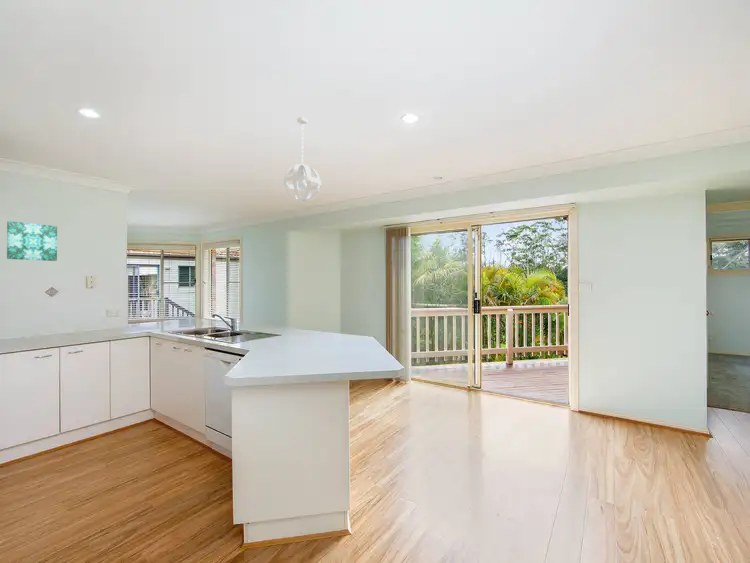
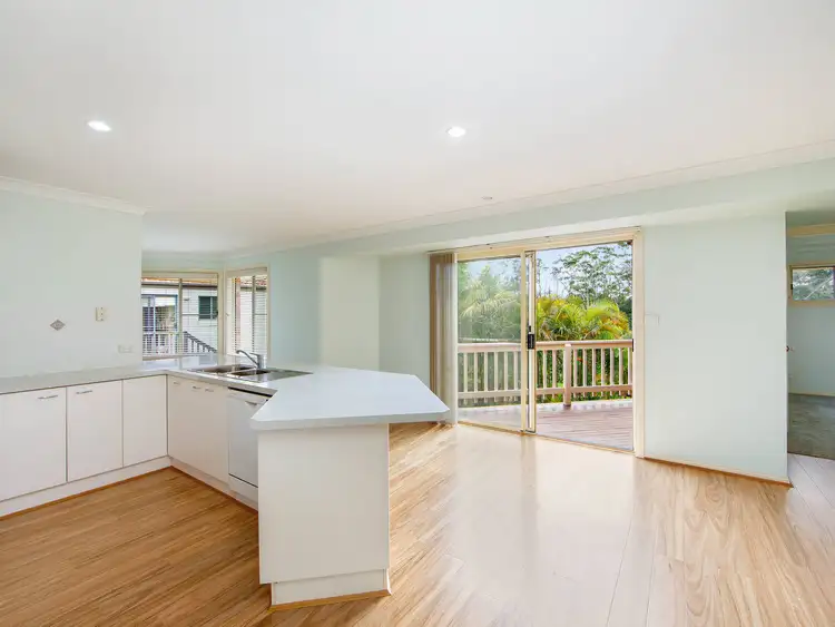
- wall art [6,220,58,262]
- pendant light [283,116,322,203]
